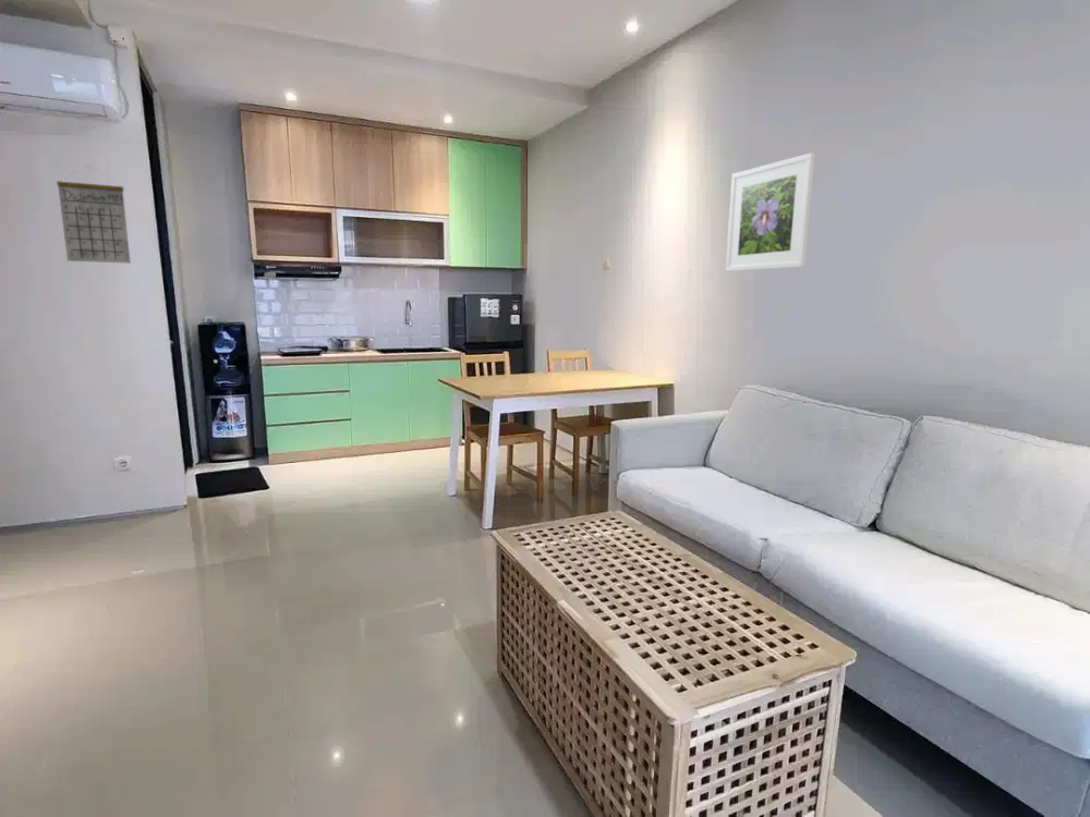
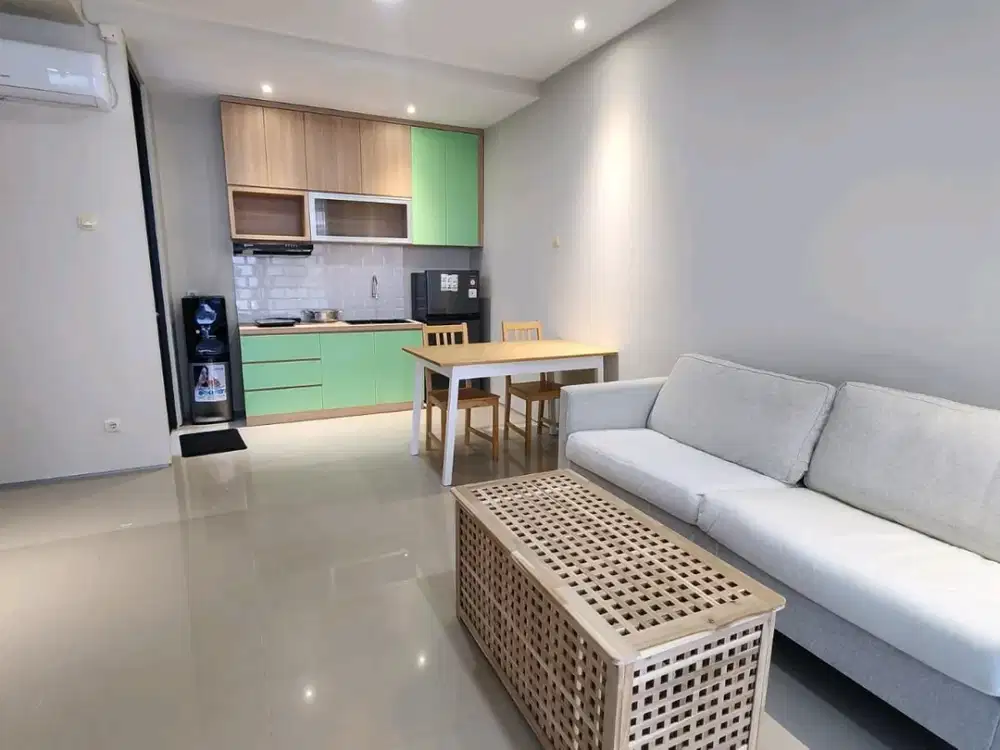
- calendar [56,164,132,265]
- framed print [725,151,816,272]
